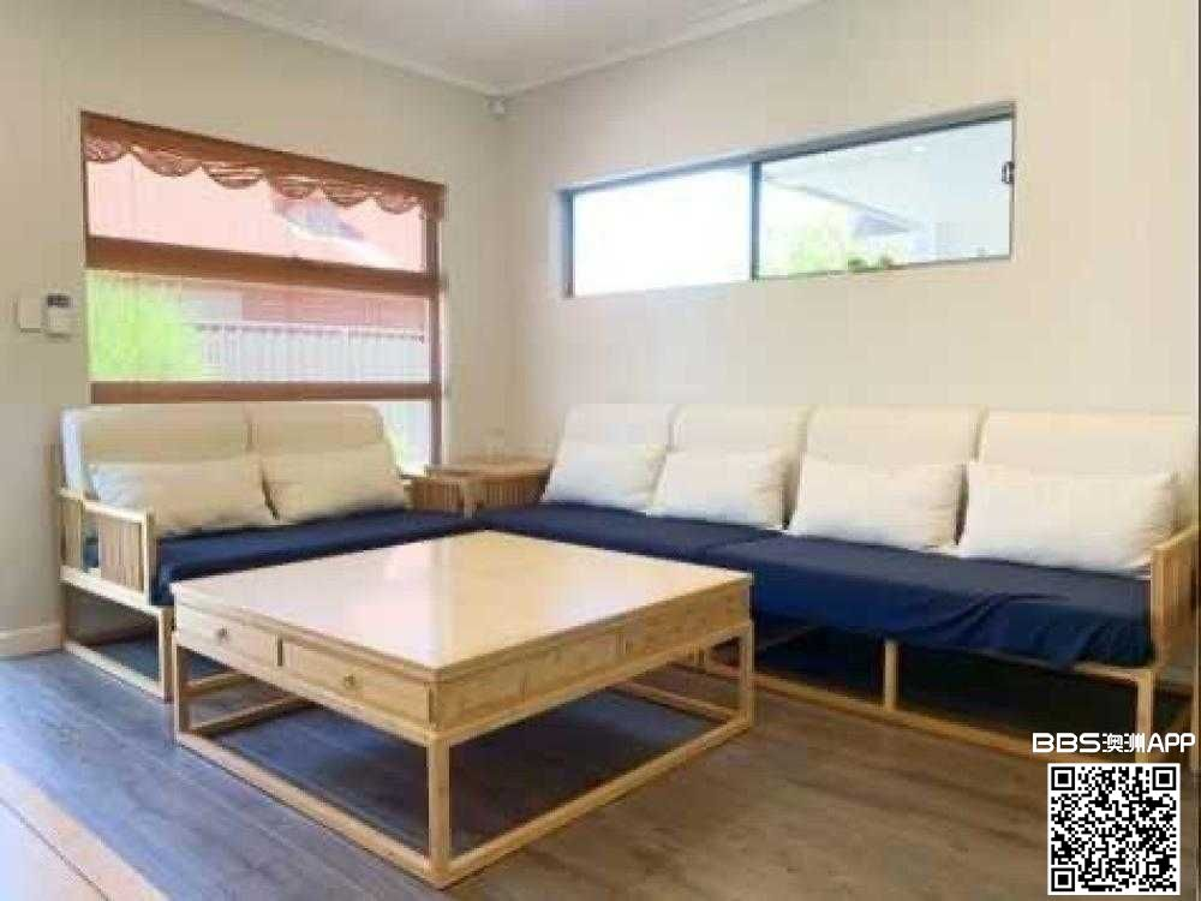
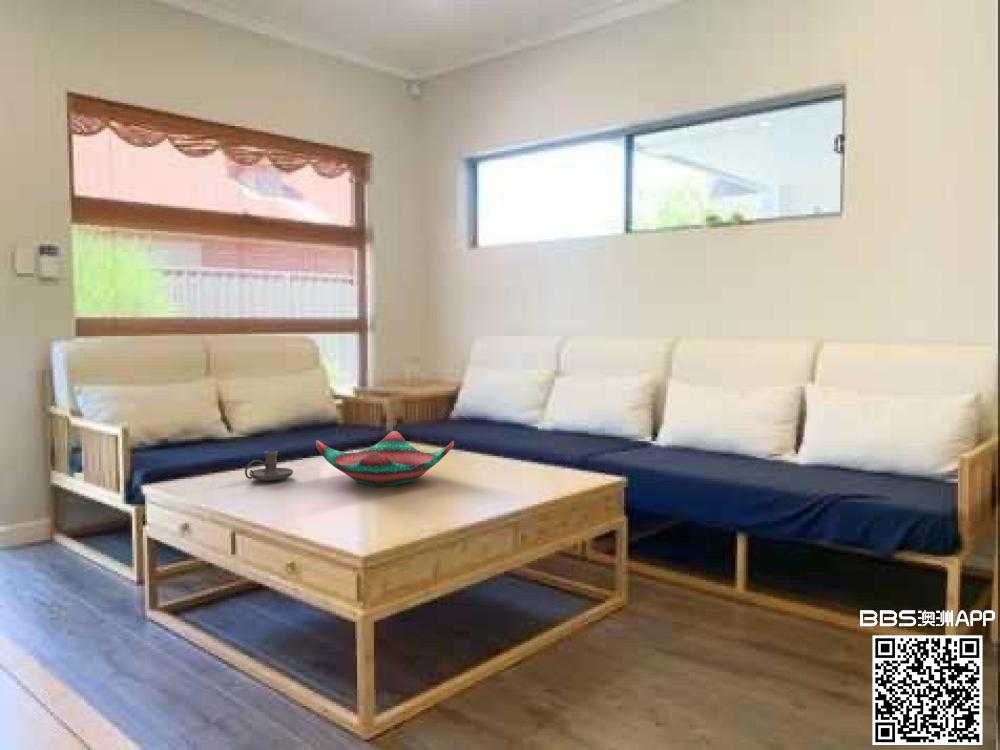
+ decorative bowl [315,430,455,487]
+ candle holder [244,450,294,482]
